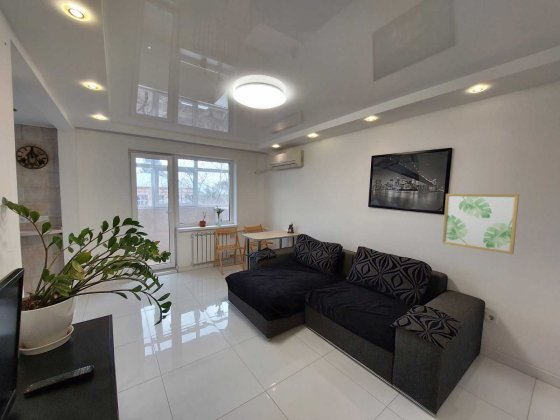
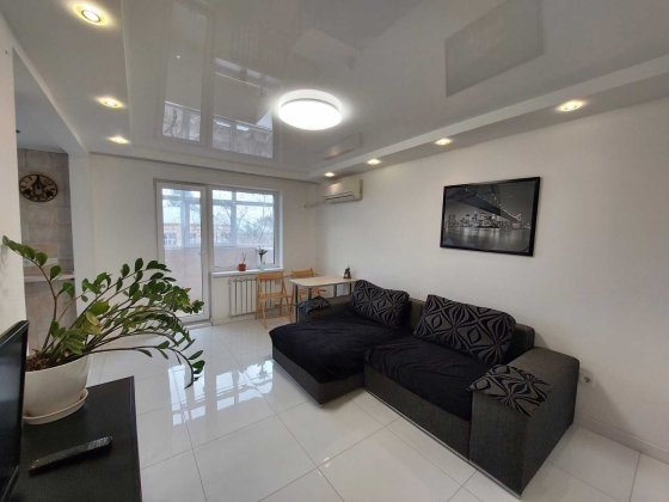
- wall art [442,193,520,255]
